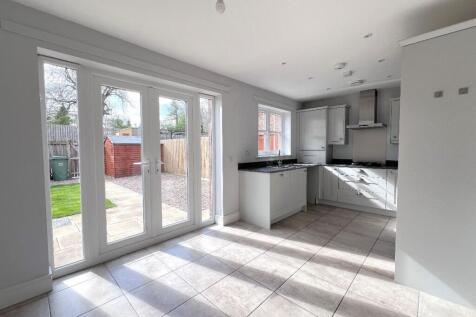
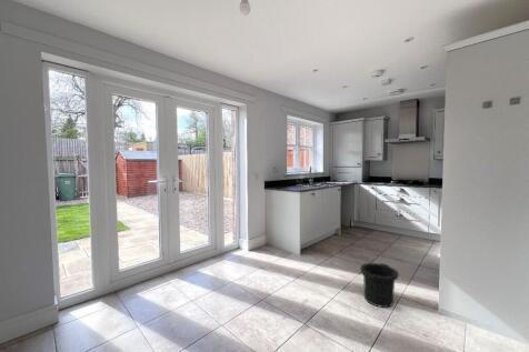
+ trash can [359,262,400,309]
